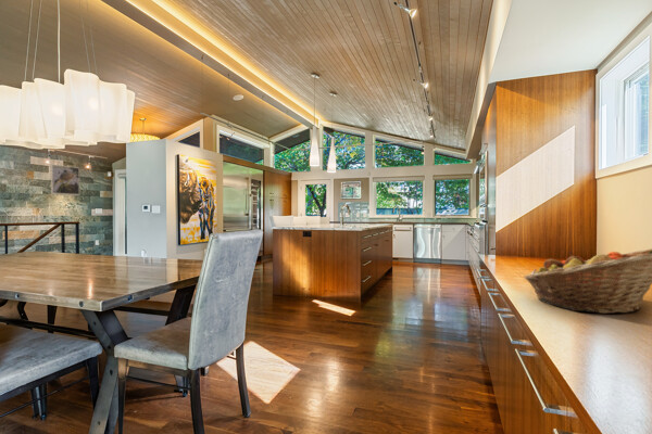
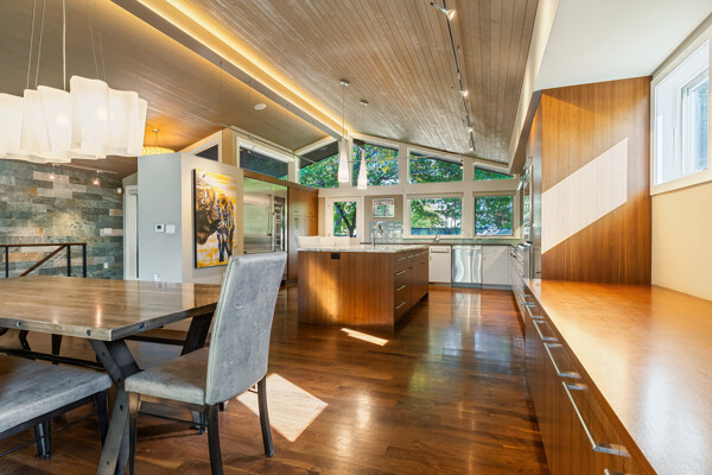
- fruit basket [523,247,652,315]
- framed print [50,163,80,196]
